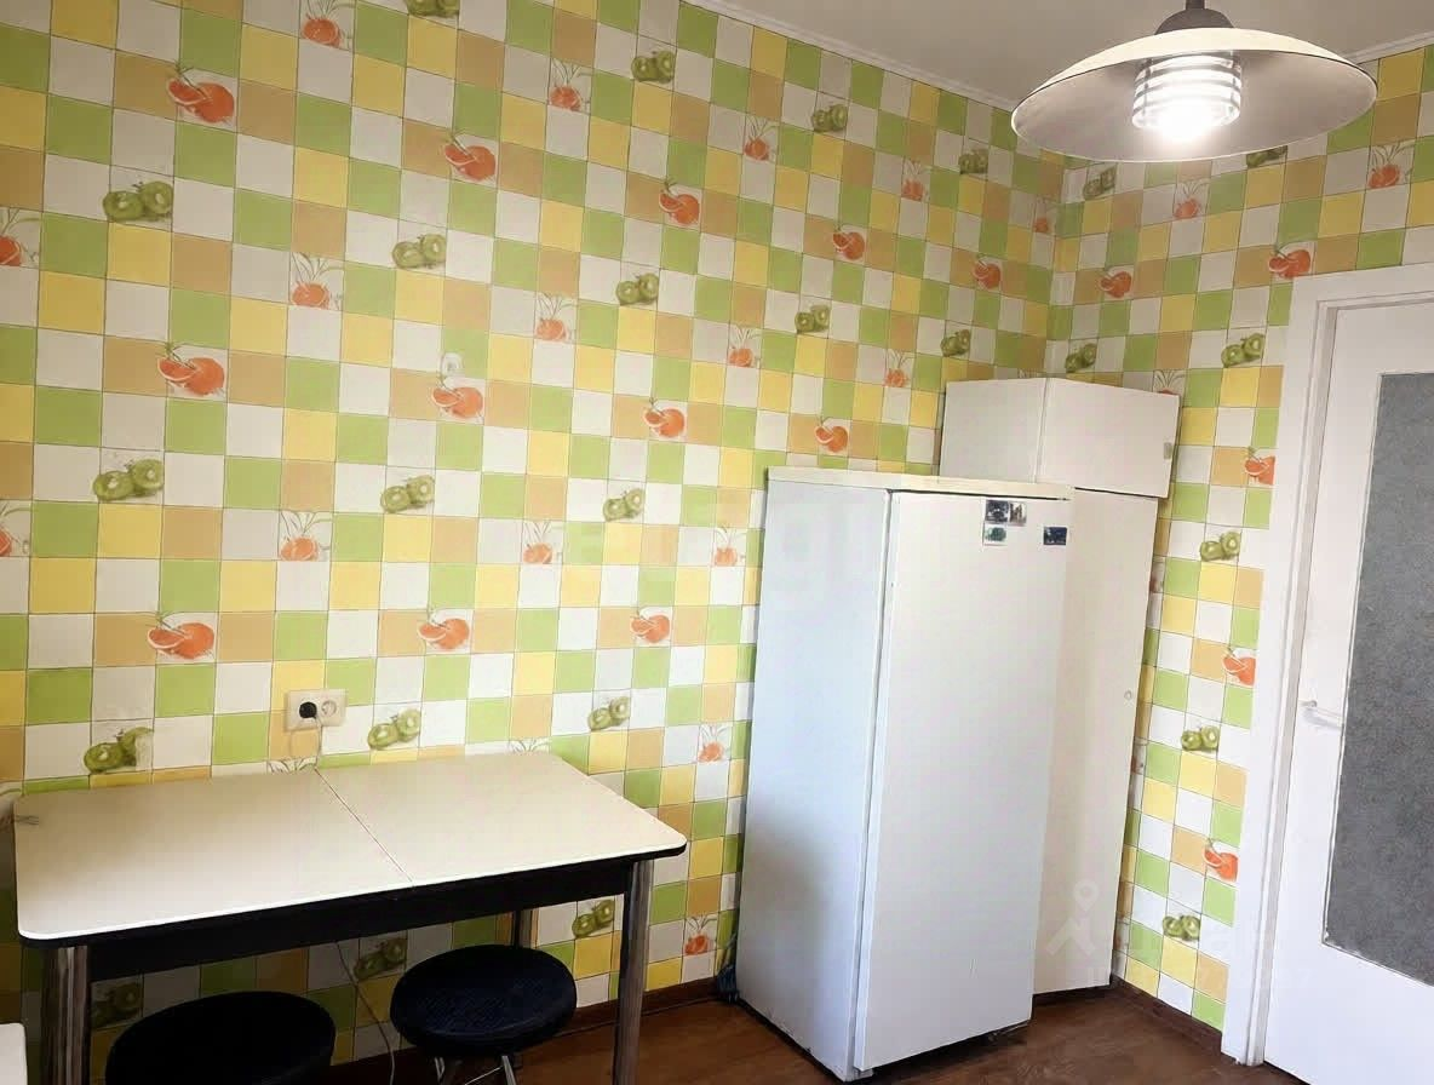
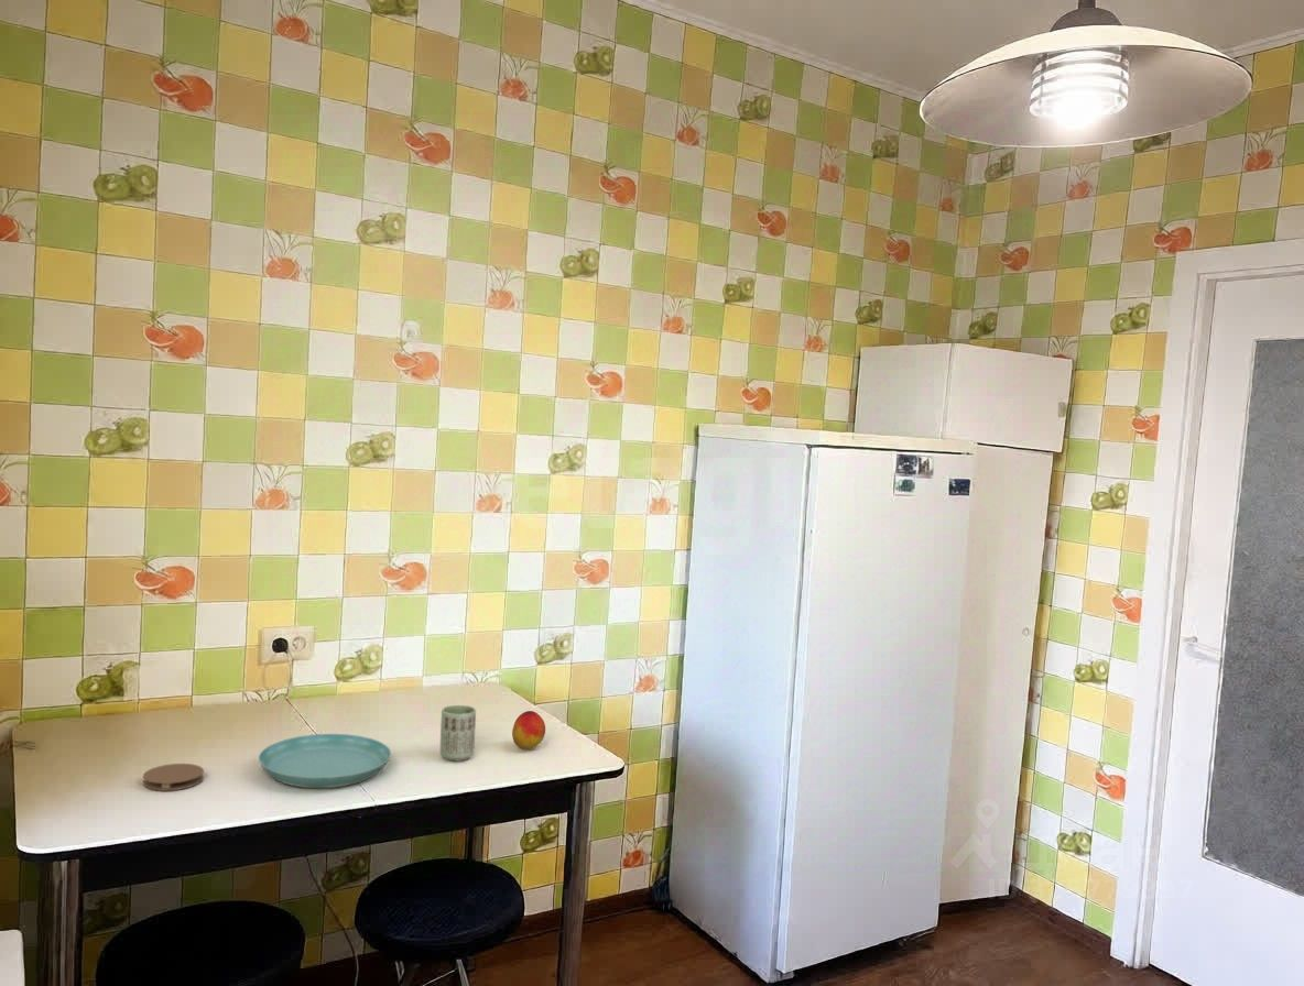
+ peach [511,710,546,749]
+ coaster [142,763,205,792]
+ saucer [258,733,392,789]
+ cup [439,704,477,762]
